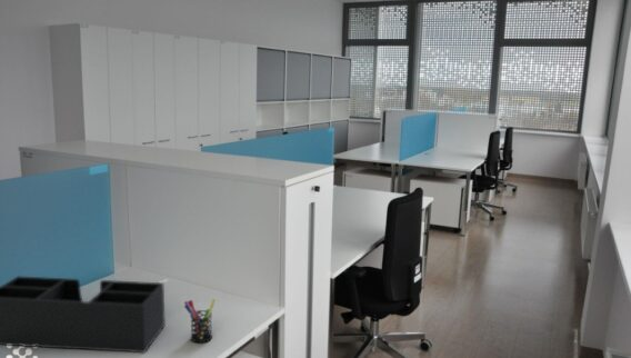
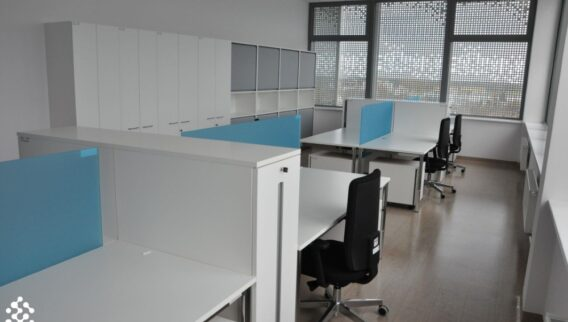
- desk organizer [0,275,166,354]
- pen holder [183,298,217,344]
